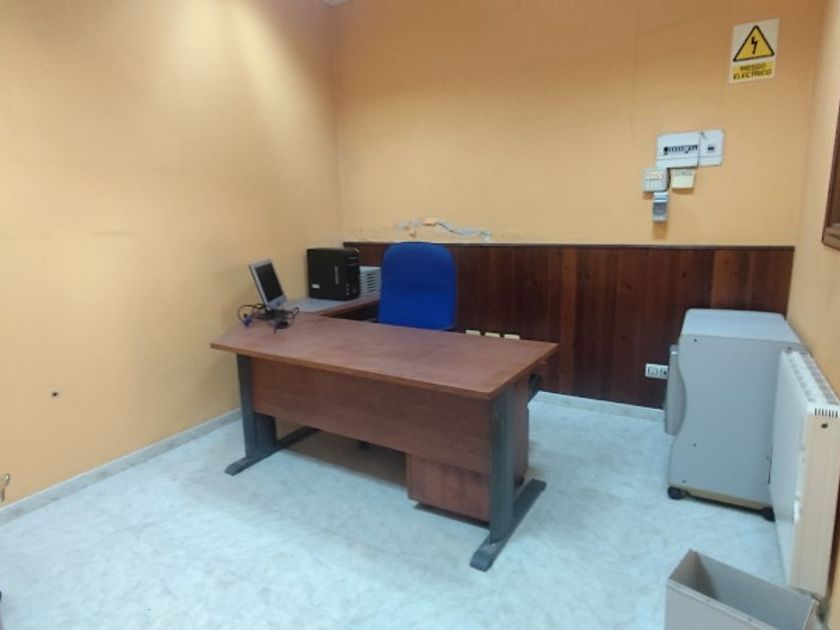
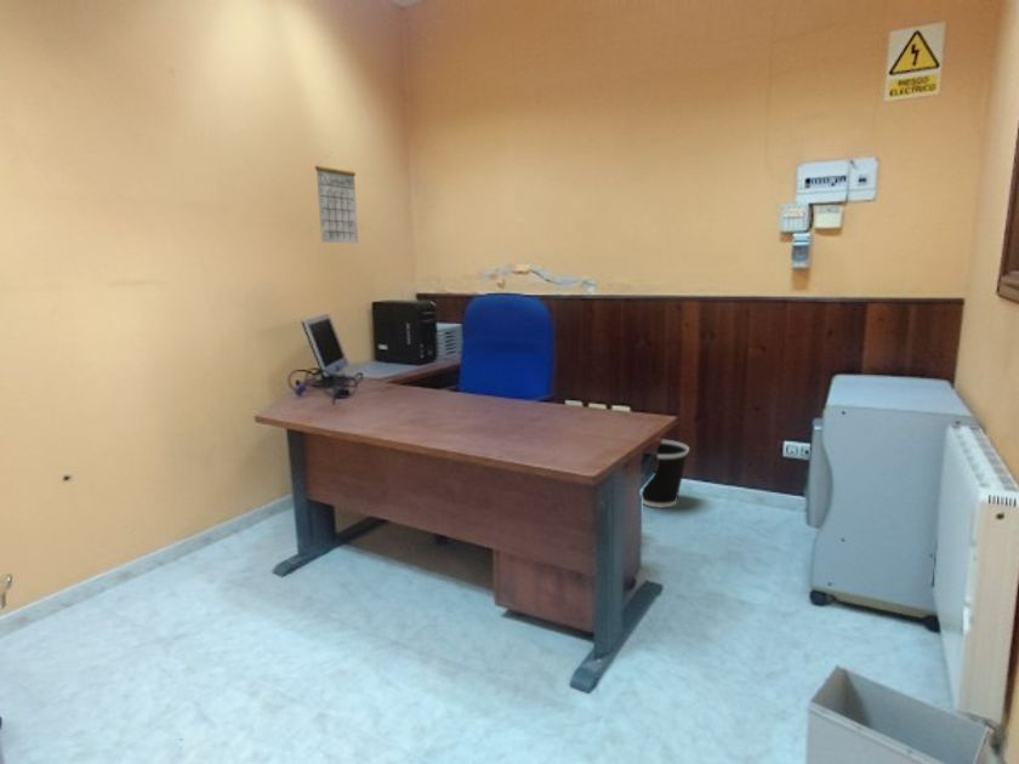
+ wastebasket [641,439,690,509]
+ calendar [314,153,359,245]
